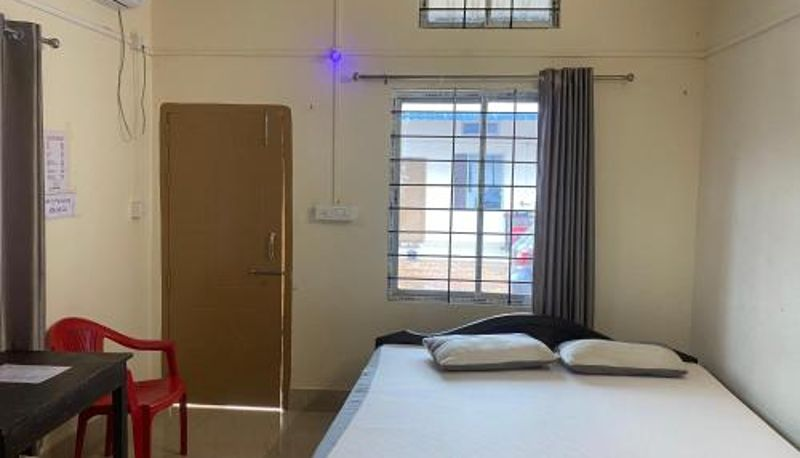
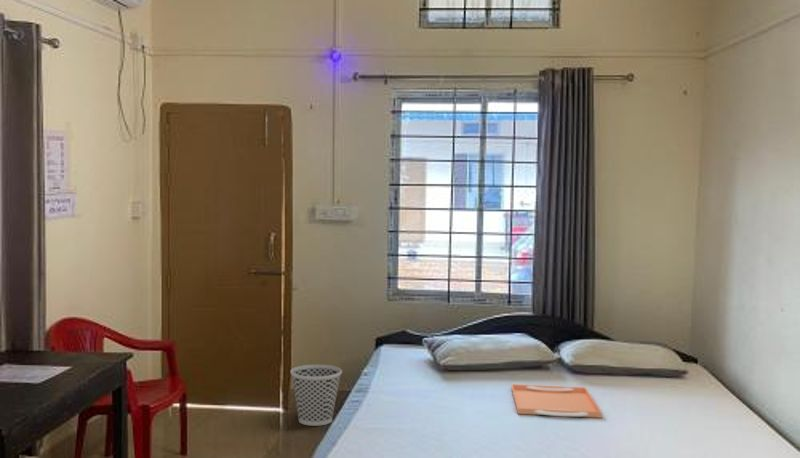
+ serving tray [510,383,603,419]
+ wastebasket [289,364,343,427]
